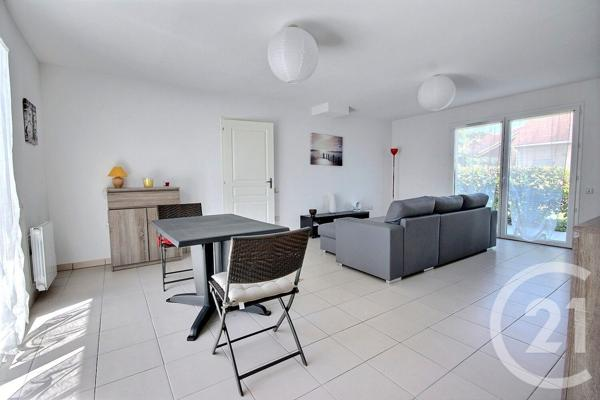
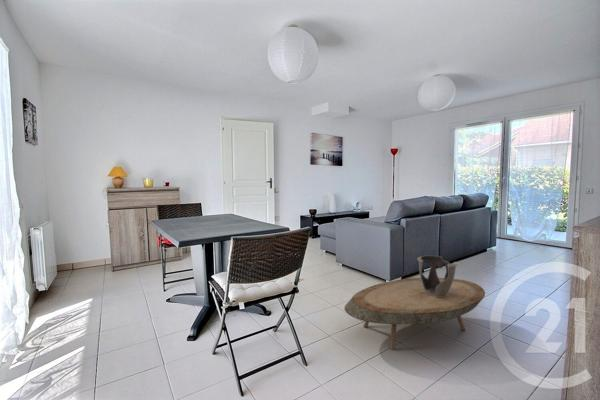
+ coffee table [343,277,486,350]
+ decorative bowl [416,254,459,297]
